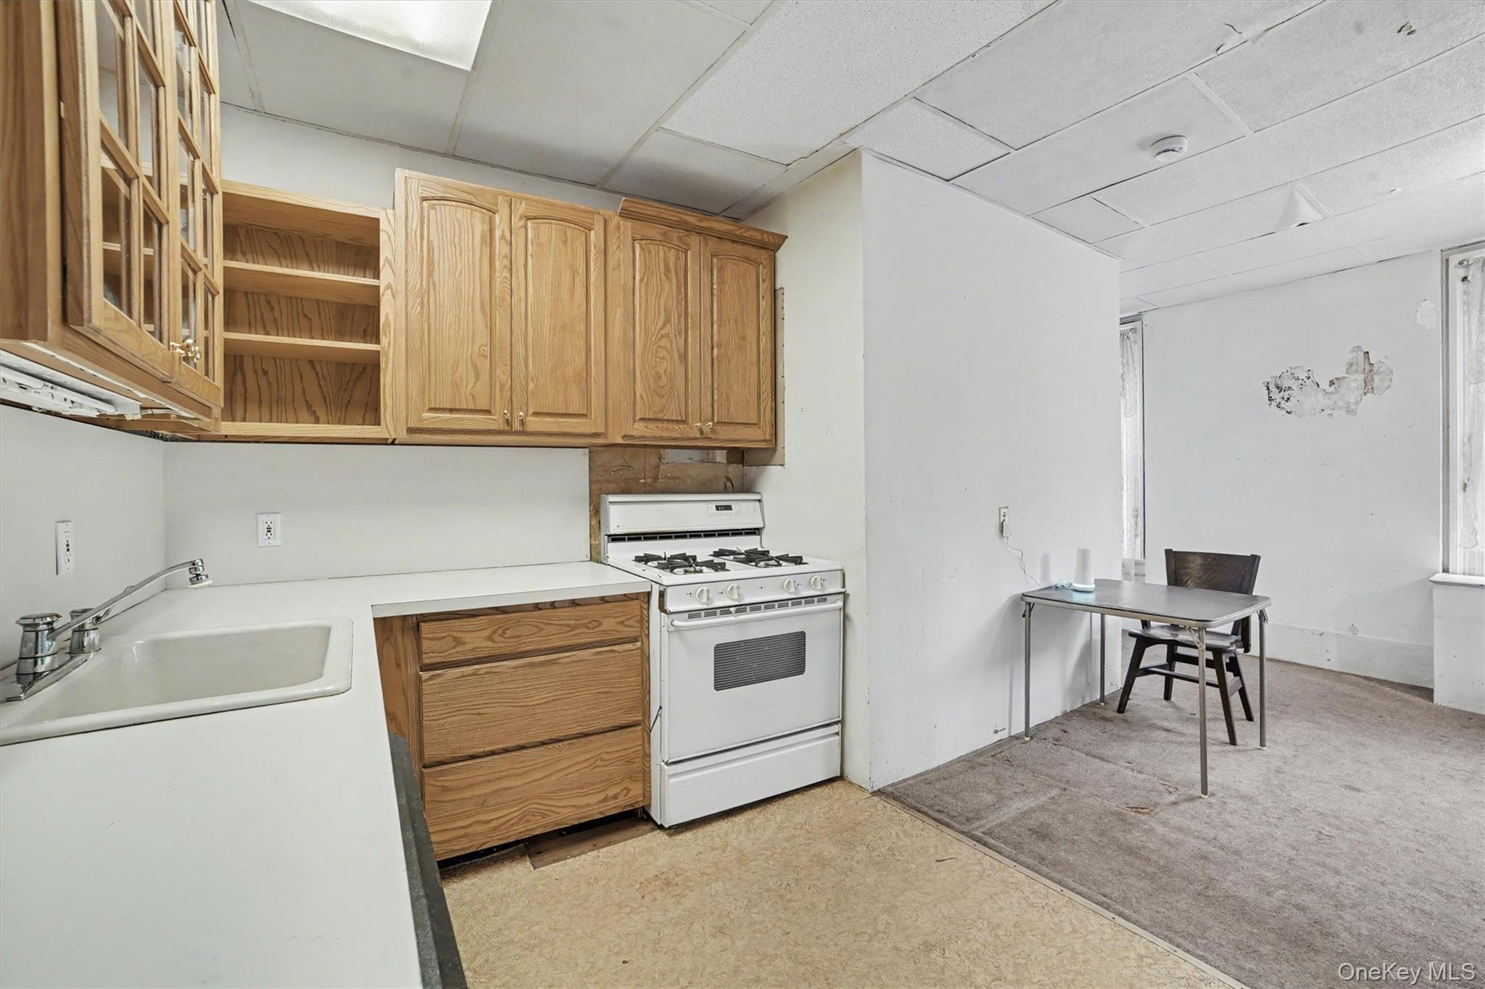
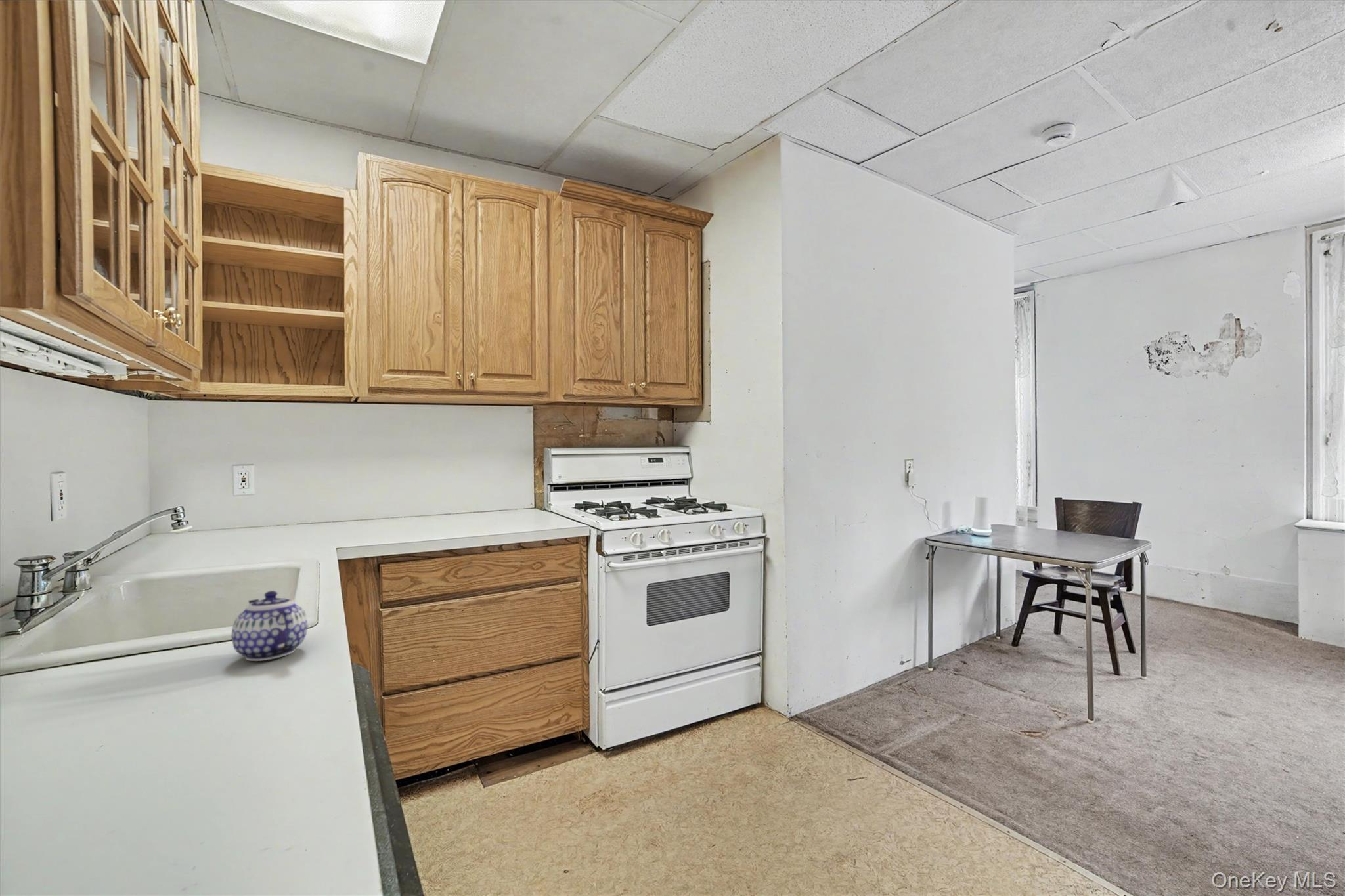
+ teapot [231,590,308,662]
